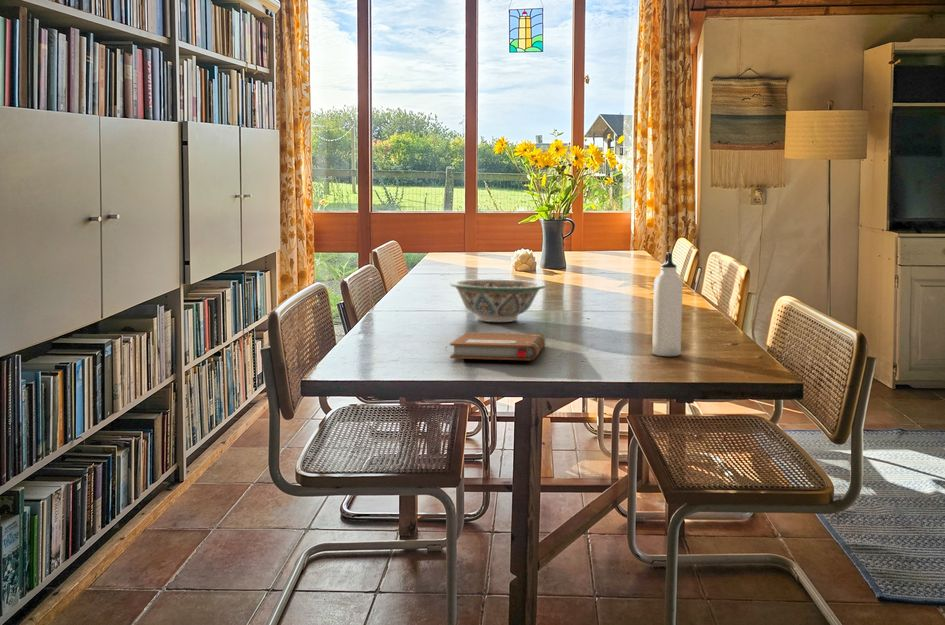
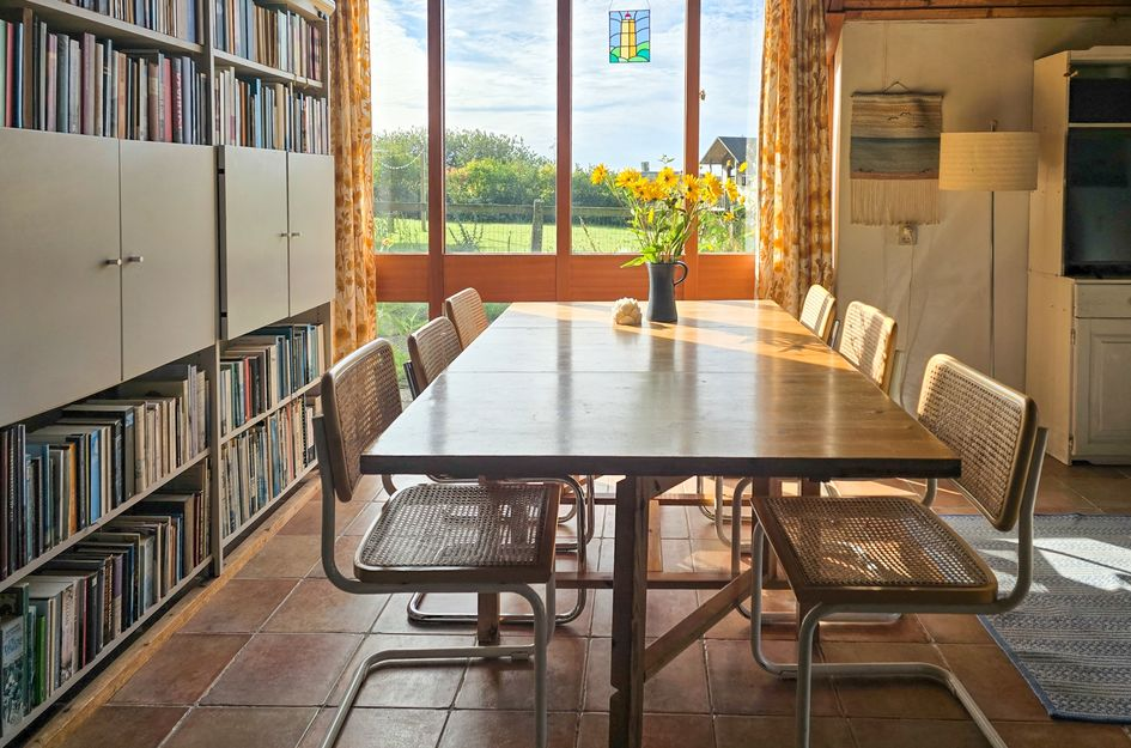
- decorative bowl [449,278,547,323]
- notebook [449,332,546,361]
- water bottle [652,251,684,357]
